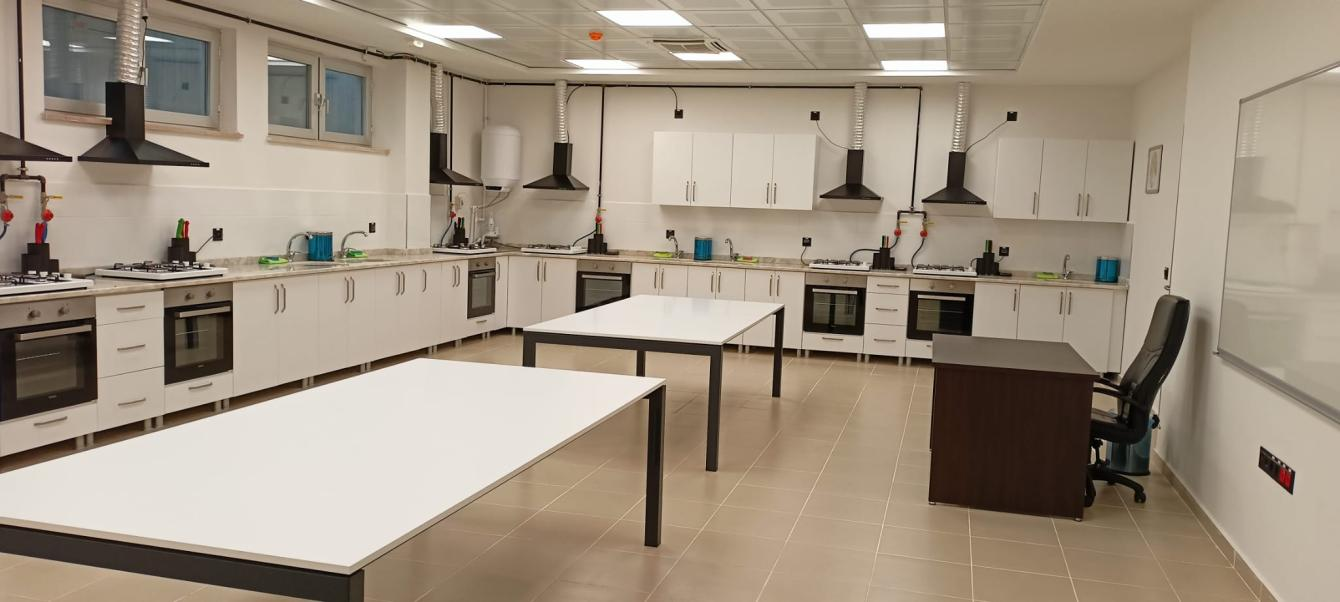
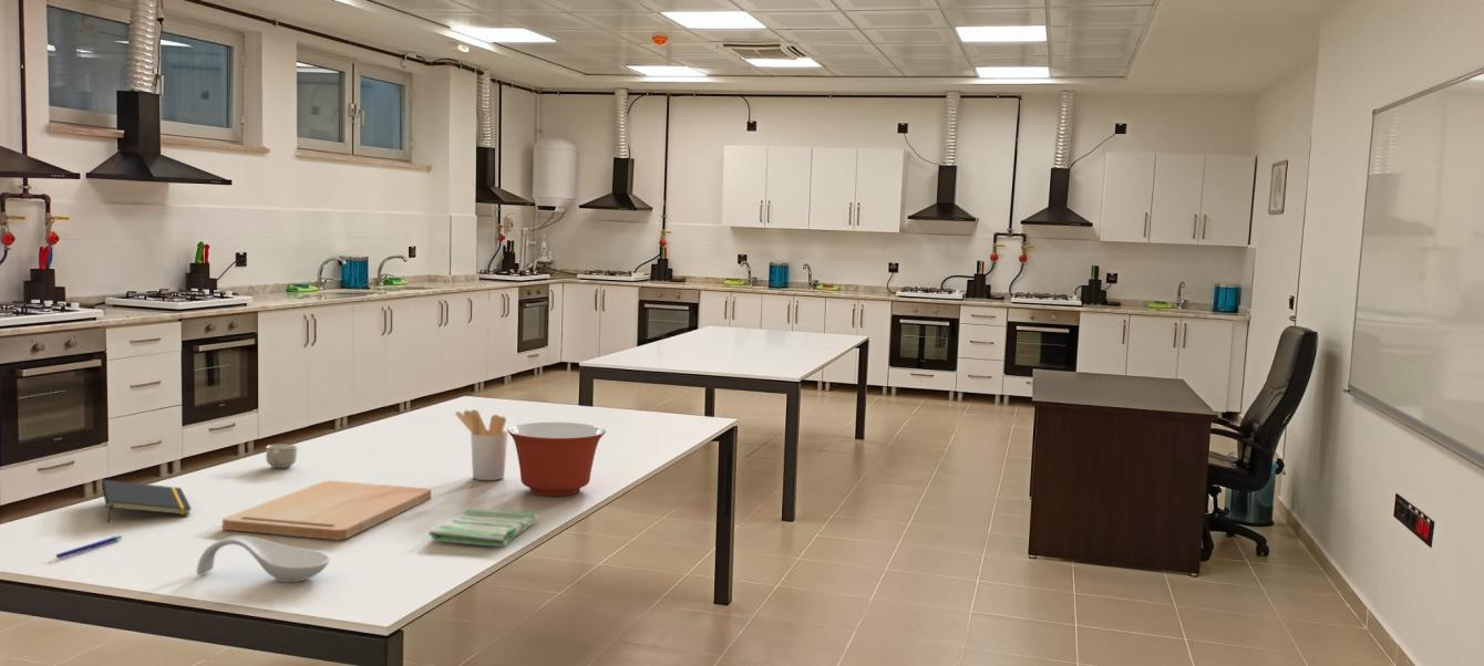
+ spoon rest [196,534,331,583]
+ cutting board [221,480,432,541]
+ cup [265,444,299,469]
+ mixing bowl [506,422,607,497]
+ pen [55,534,123,560]
+ notepad [101,479,193,524]
+ dish towel [427,508,538,548]
+ utensil holder [454,408,509,481]
